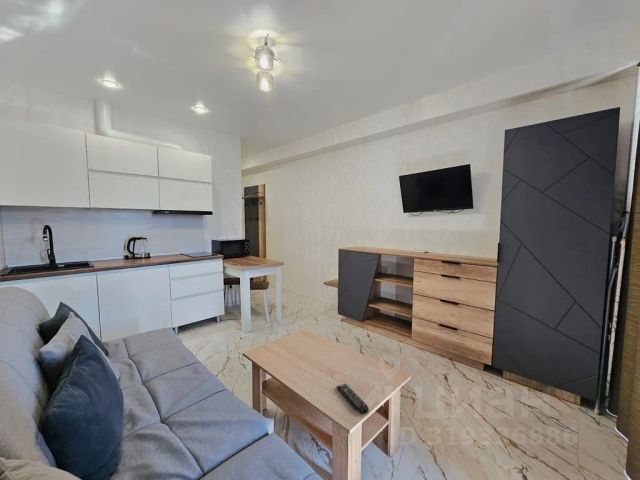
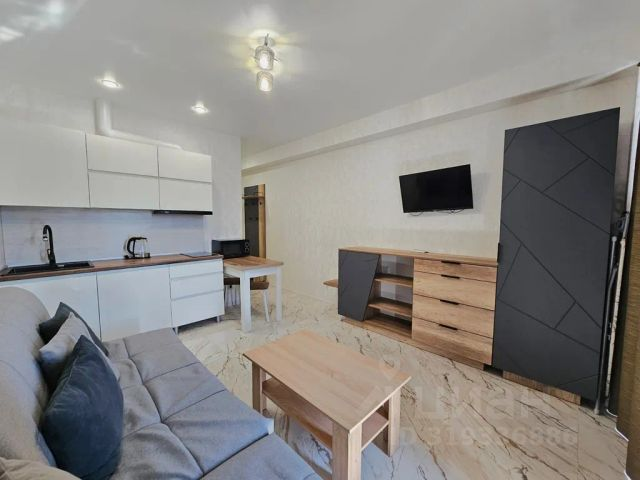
- remote control [336,383,370,416]
